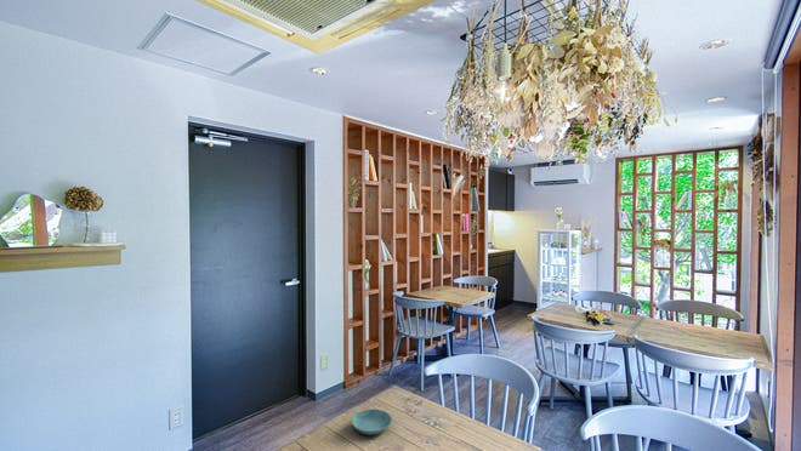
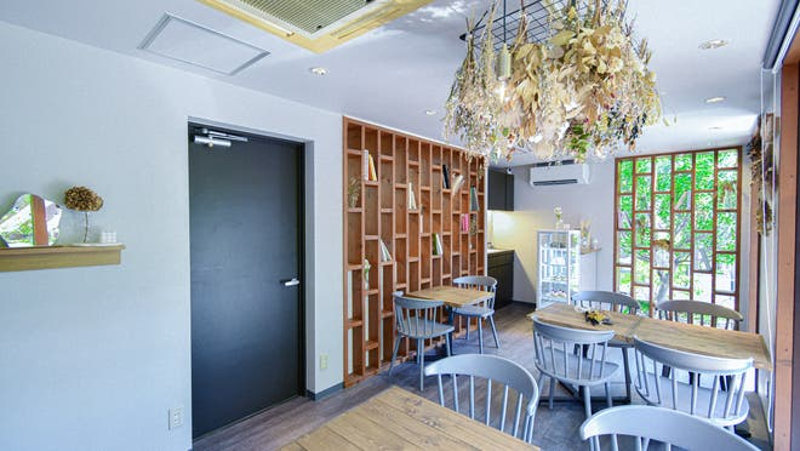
- saucer [351,409,393,436]
